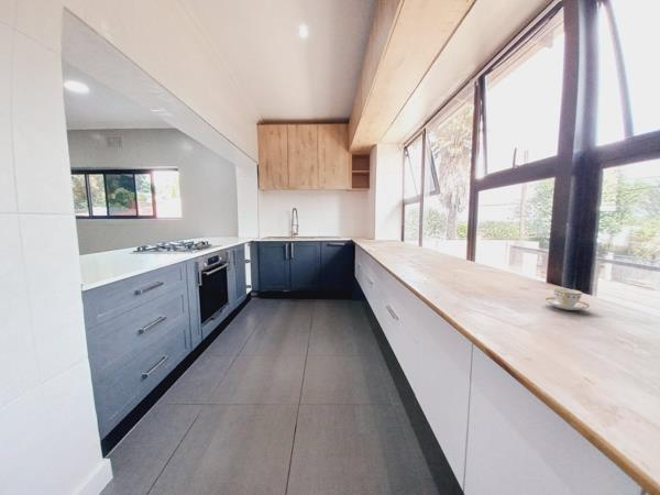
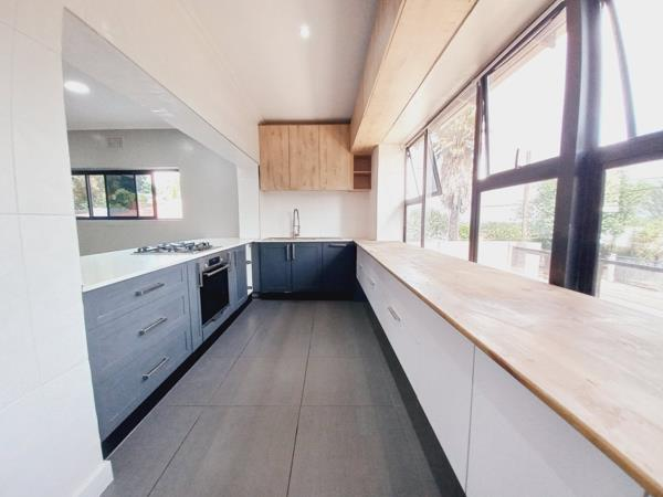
- teacup [543,287,592,311]
